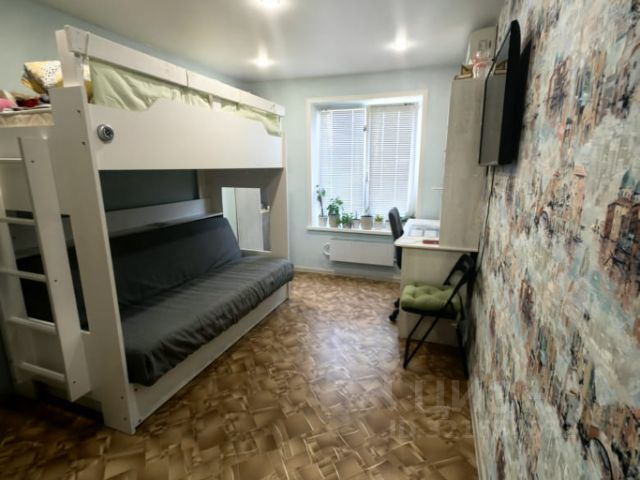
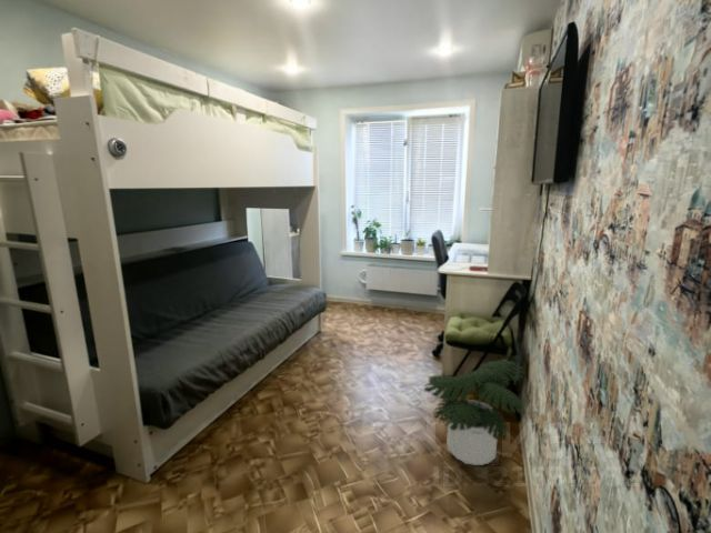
+ potted plant [423,360,525,466]
